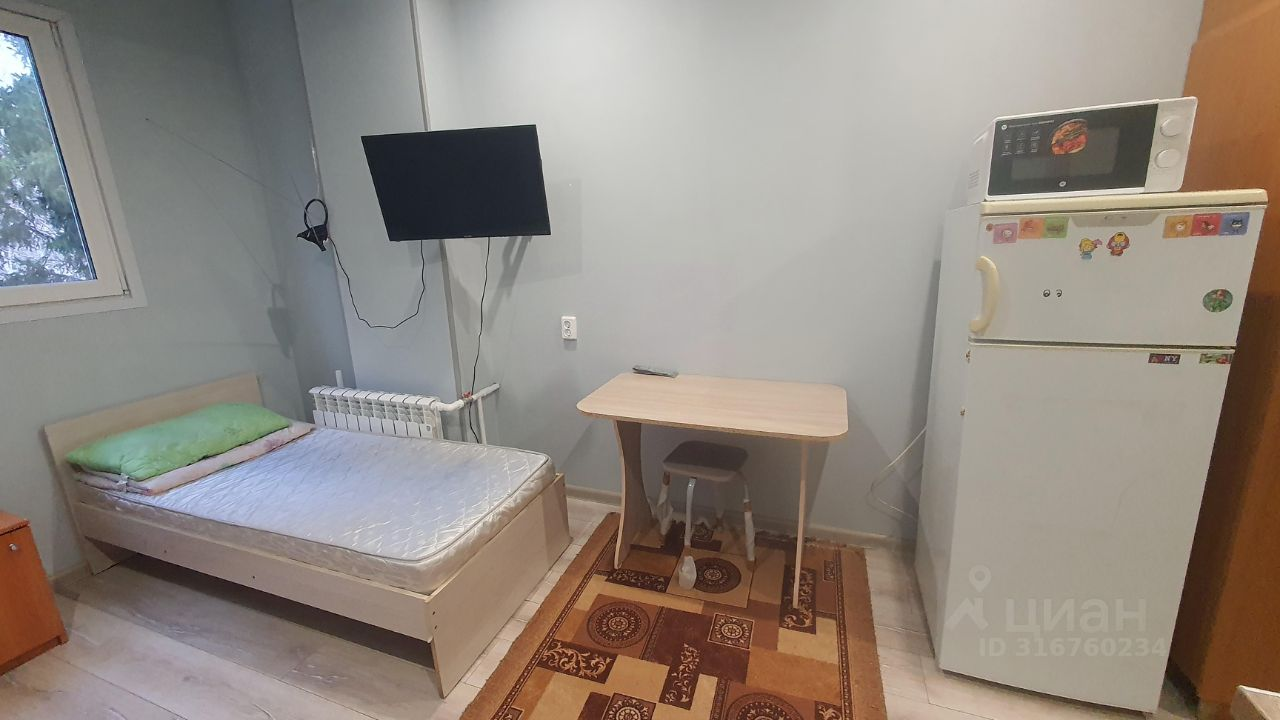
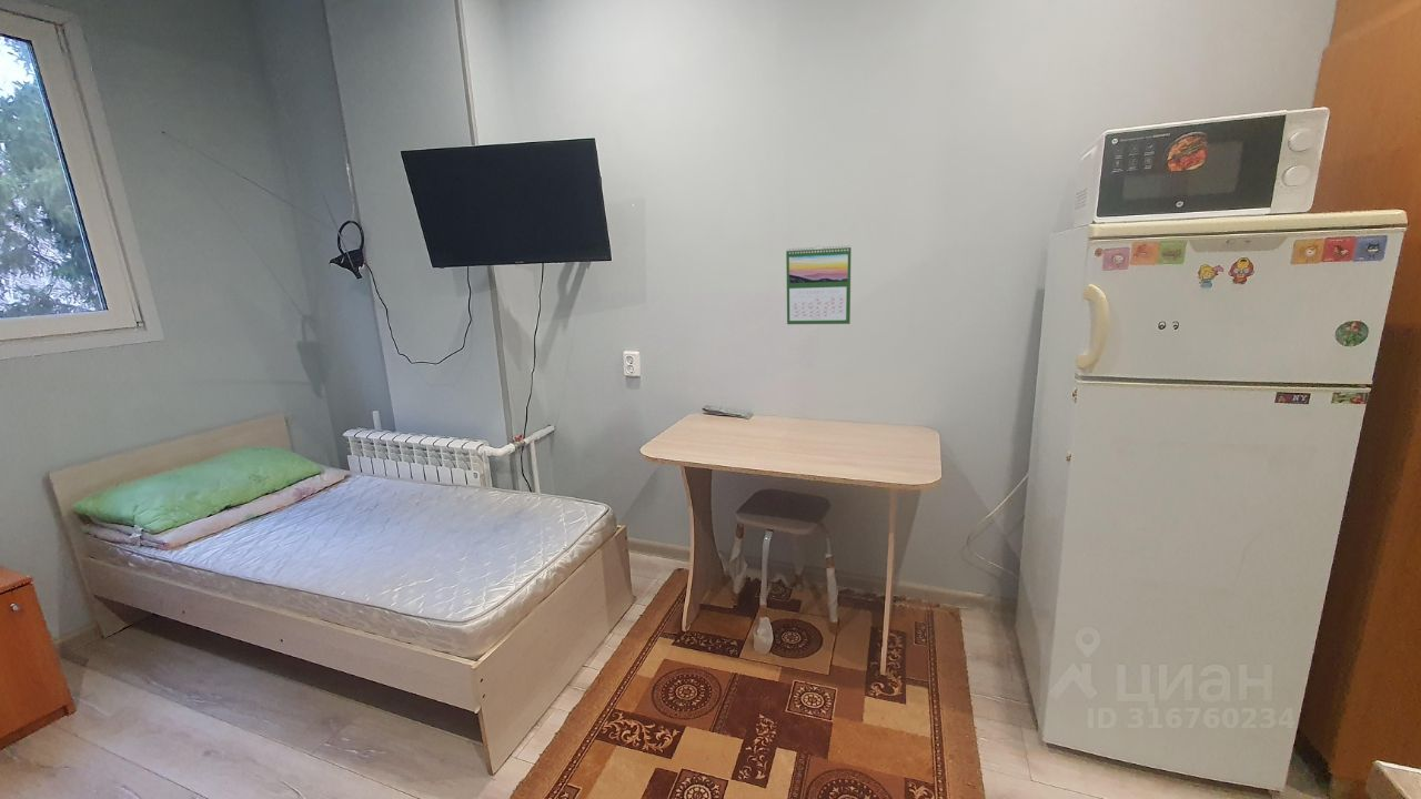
+ calendar [785,244,853,325]
